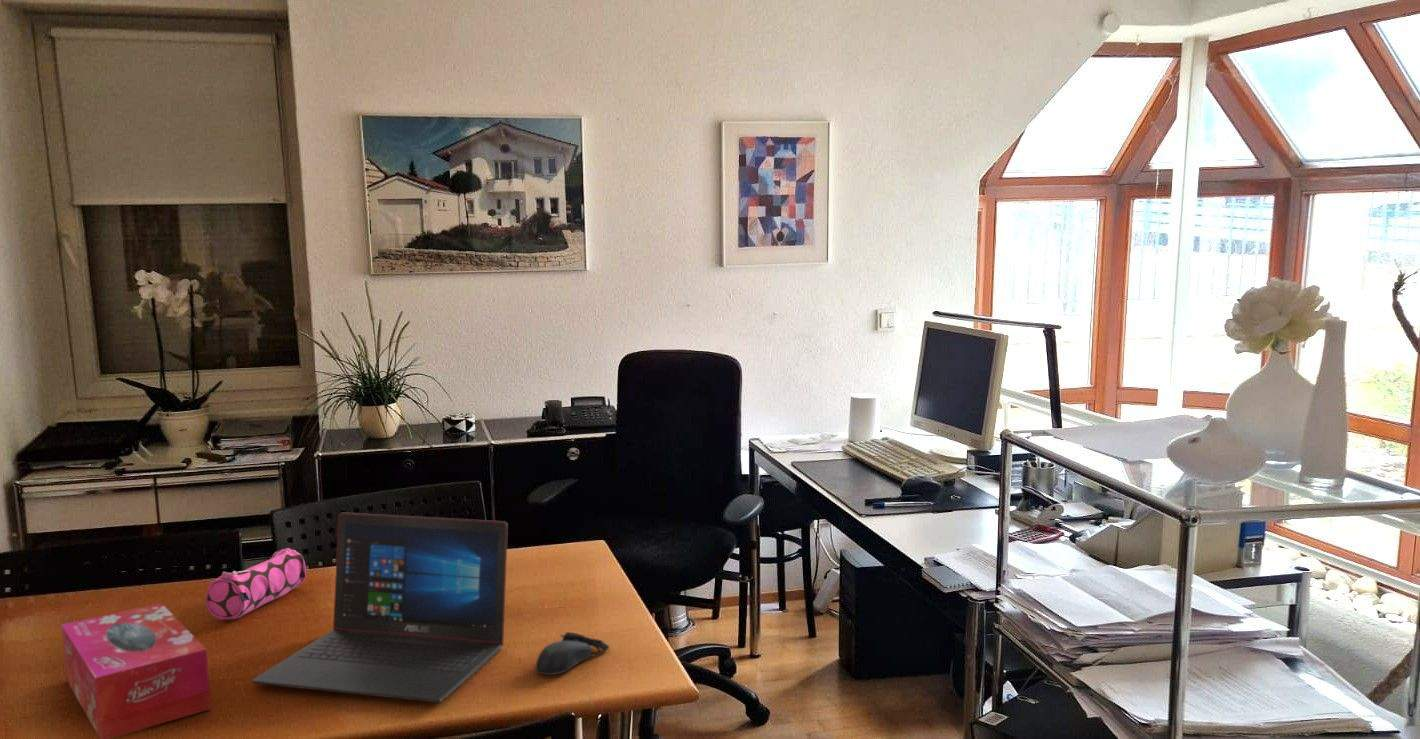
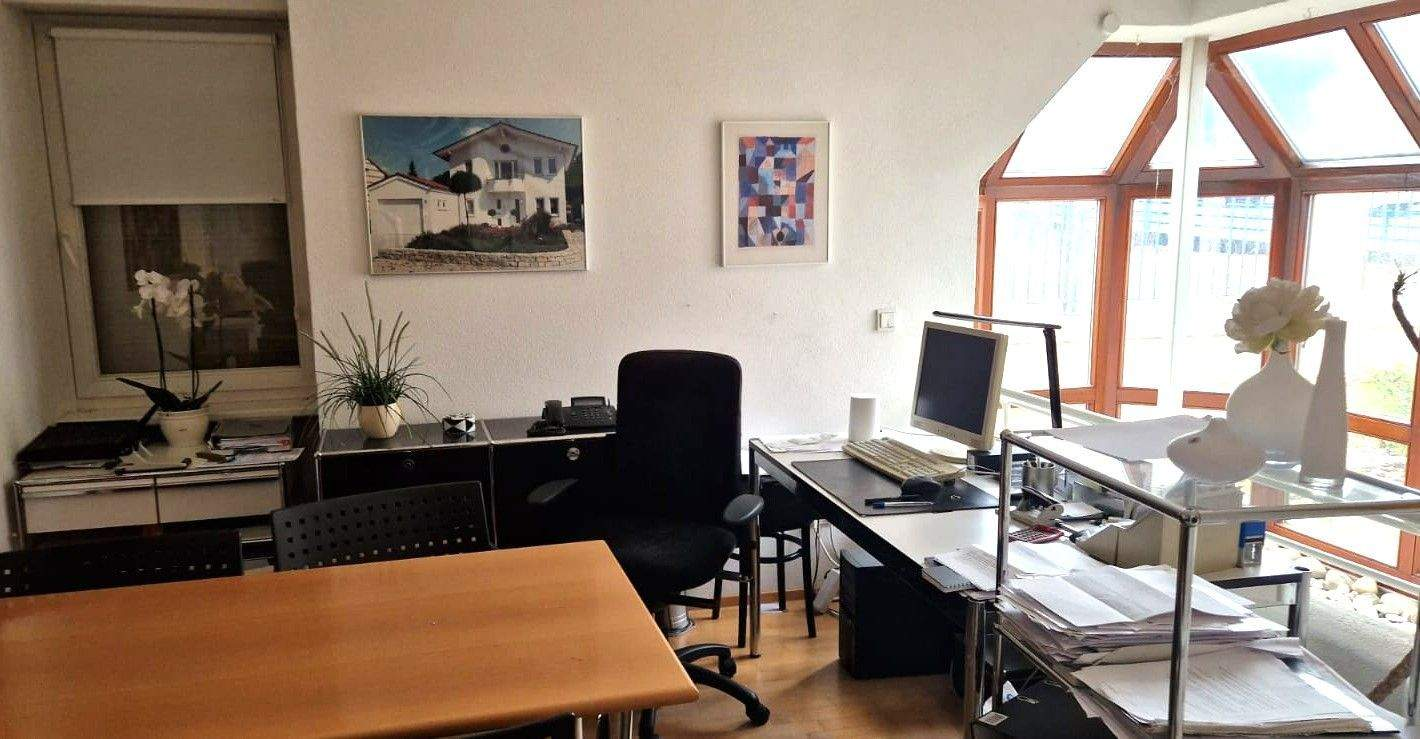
- computer mouse [535,631,610,676]
- laptop [251,512,509,703]
- pencil case [205,547,307,621]
- tissue box [60,602,212,739]
